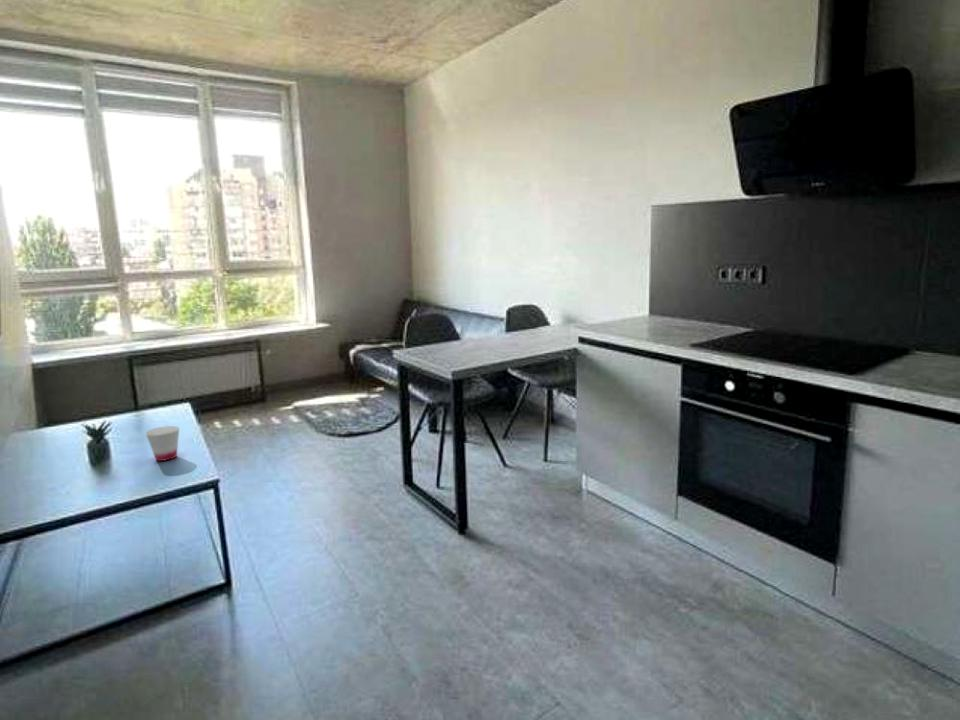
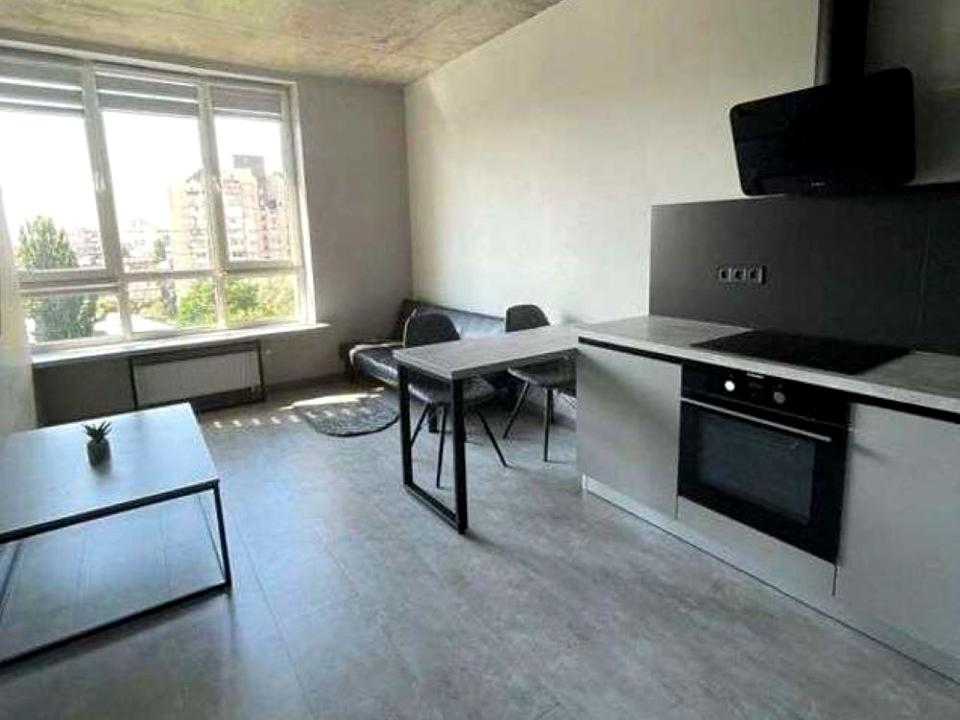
- cup [145,425,180,462]
